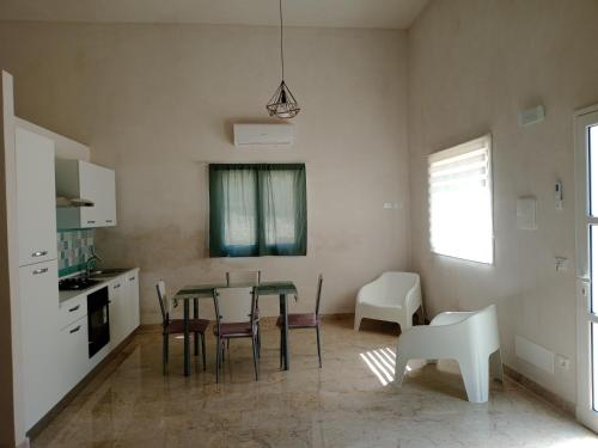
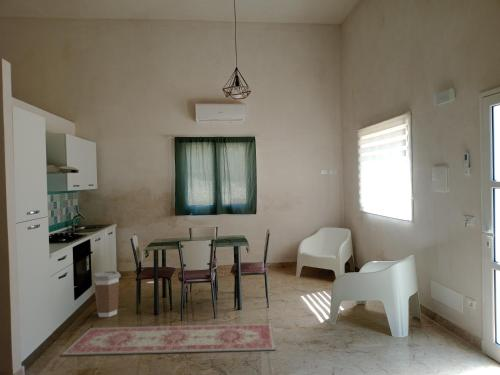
+ rug [60,323,277,356]
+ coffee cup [91,270,122,318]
